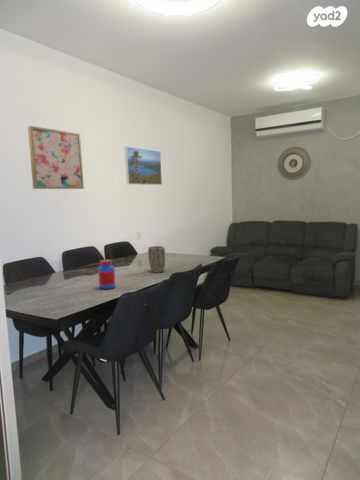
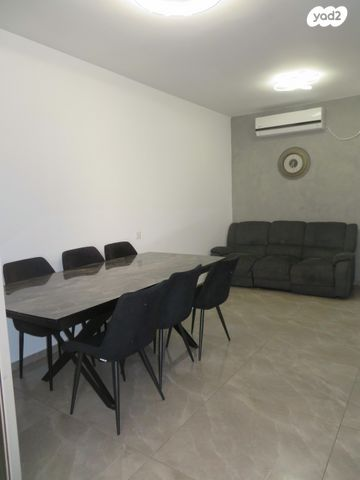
- jar [97,259,116,290]
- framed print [124,146,163,186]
- plant pot [147,245,166,274]
- wall art [27,125,85,190]
